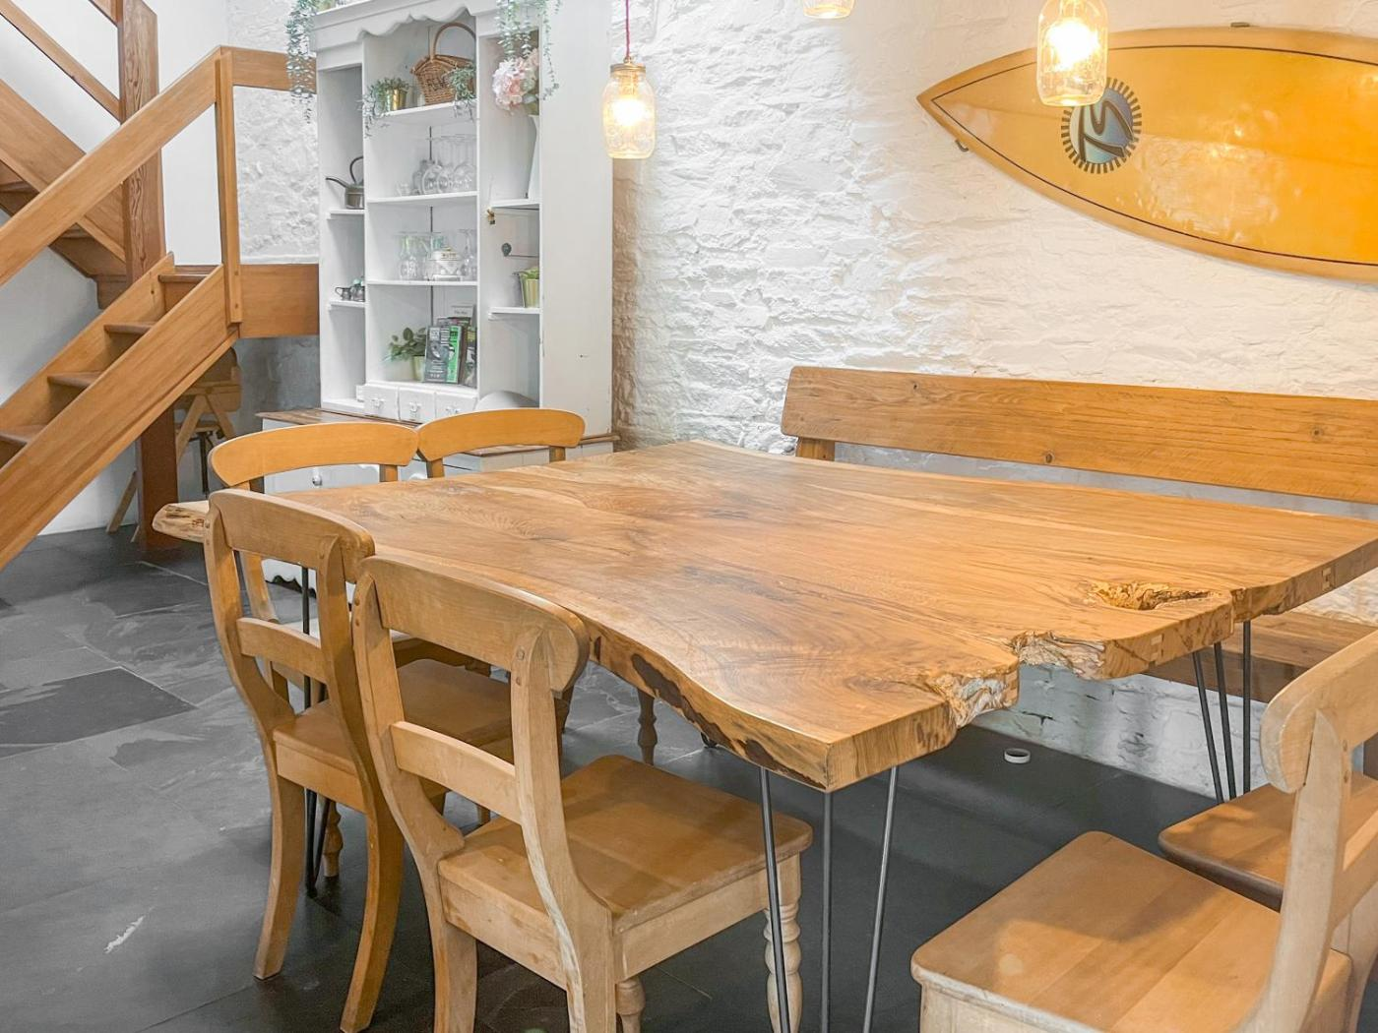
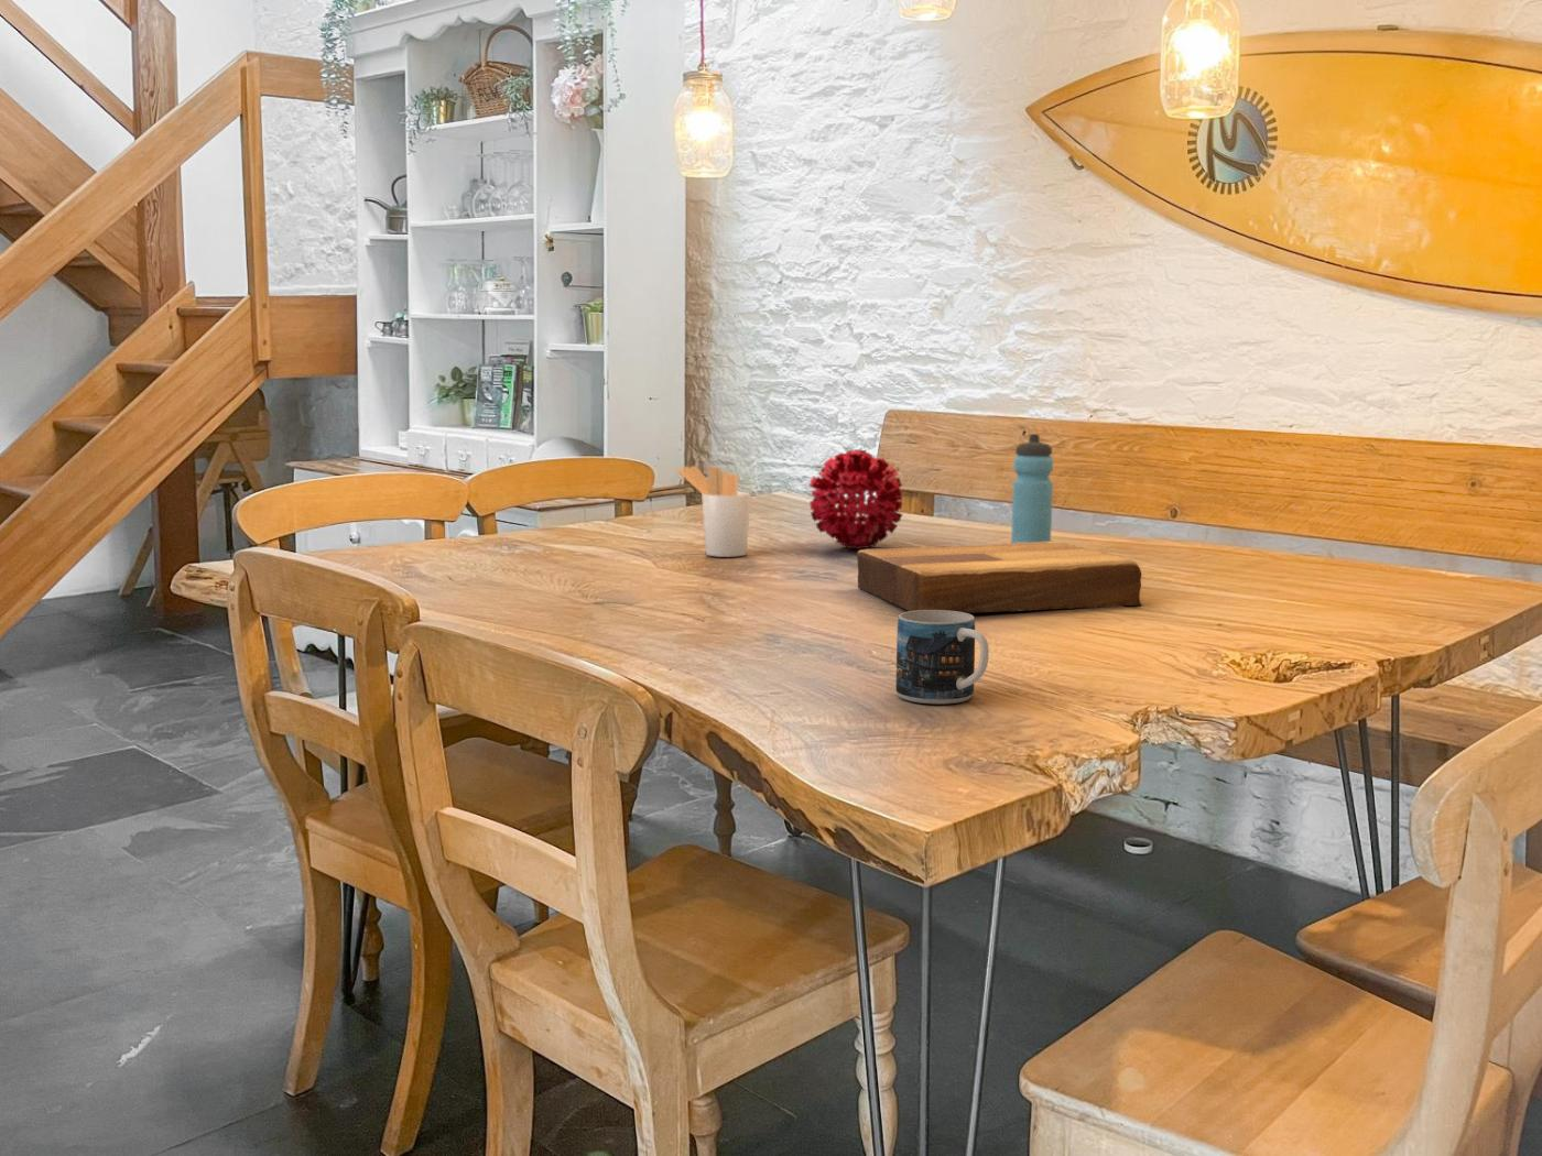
+ cutting board [856,540,1143,614]
+ utensil holder [675,465,753,559]
+ decorative ball [807,448,905,550]
+ water bottle [1010,432,1054,544]
+ mug [896,610,991,704]
